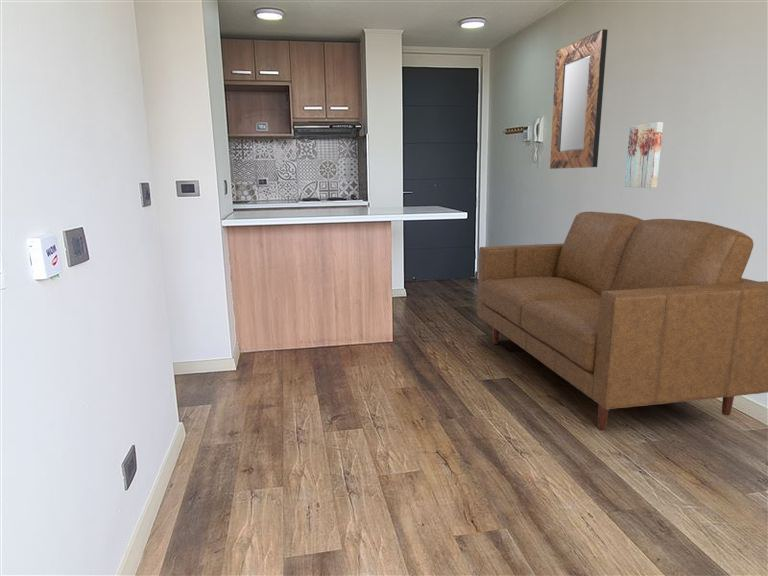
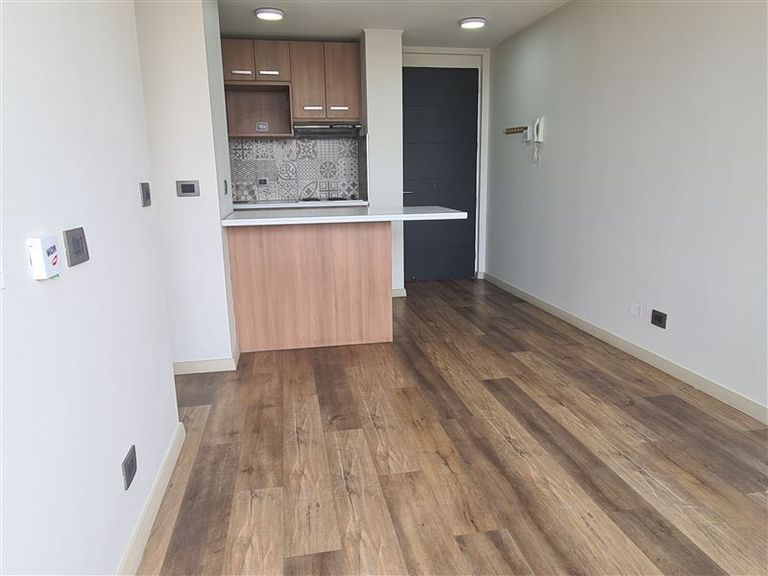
- sofa [476,211,768,431]
- wall art [624,121,664,189]
- home mirror [549,28,609,170]
